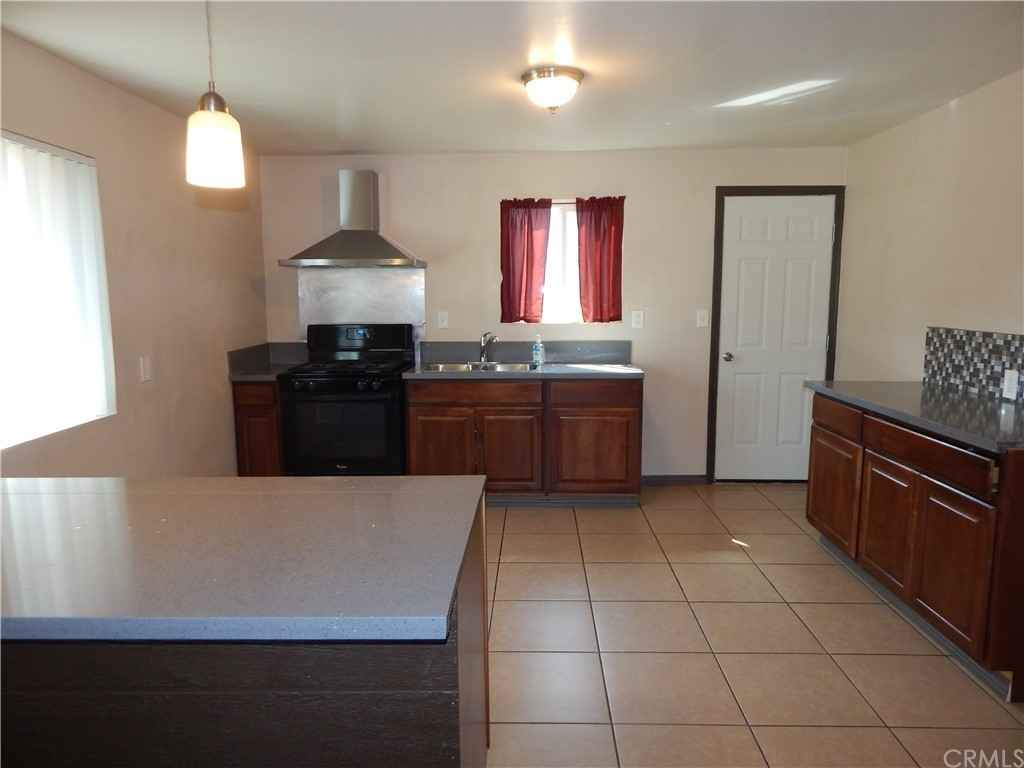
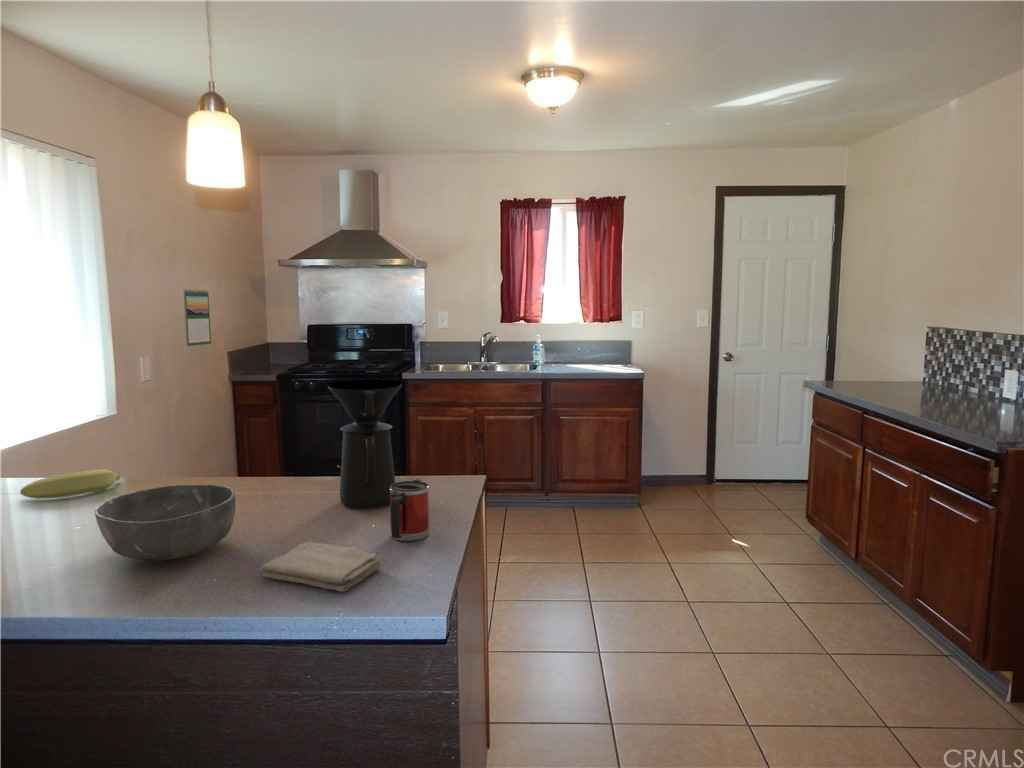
+ mug [389,478,430,542]
+ bowl [94,484,237,561]
+ washcloth [259,541,383,593]
+ coffee maker [327,378,403,509]
+ banana [19,468,121,500]
+ calendar [183,288,212,347]
